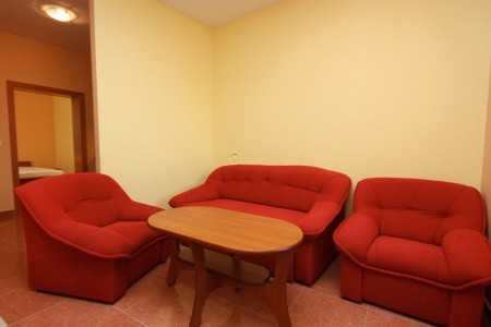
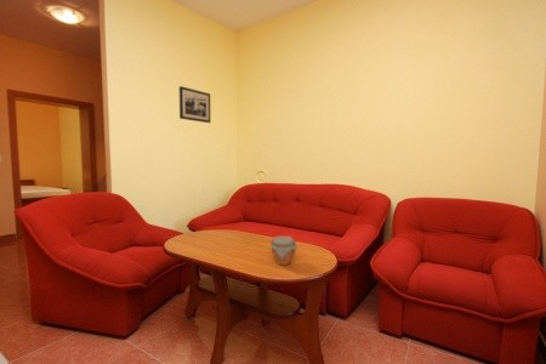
+ jar [269,235,297,267]
+ picture frame [178,85,212,124]
